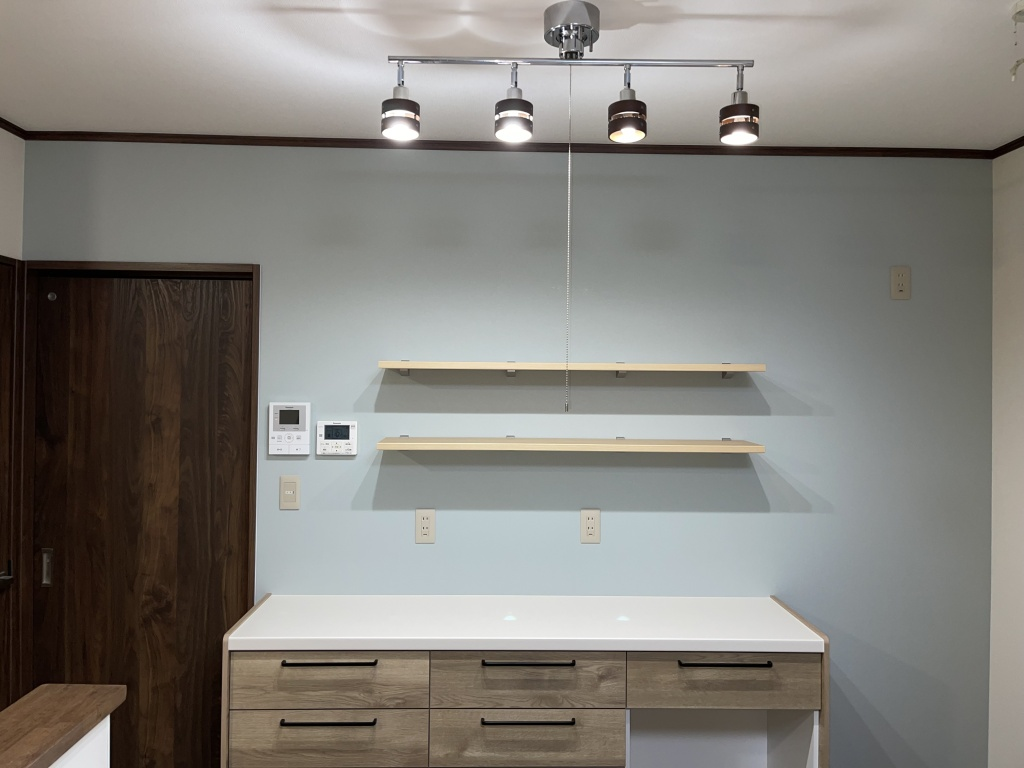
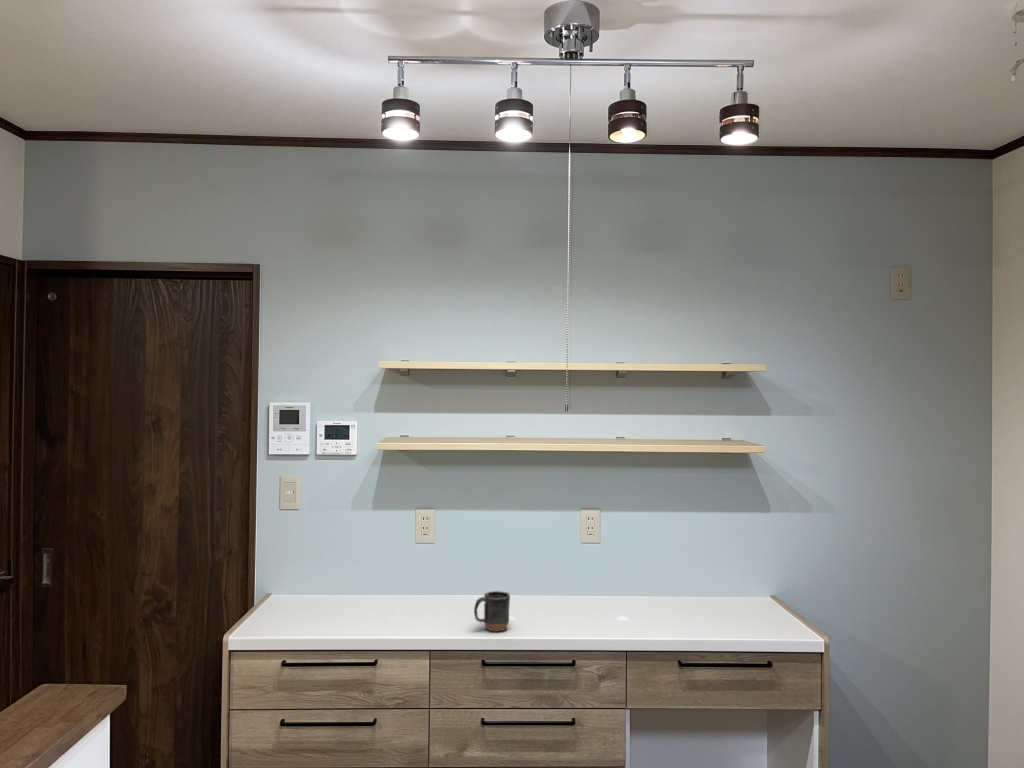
+ mug [473,590,511,633]
